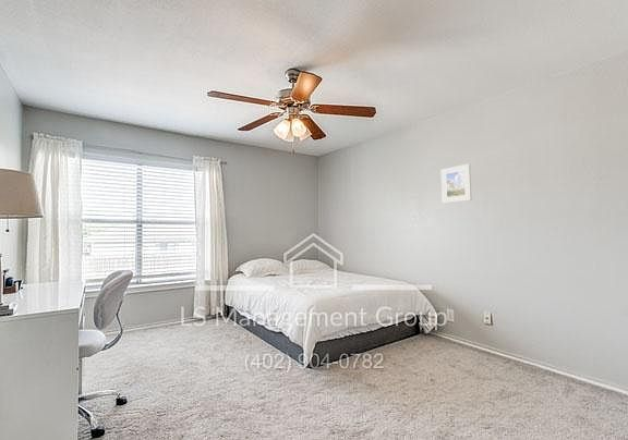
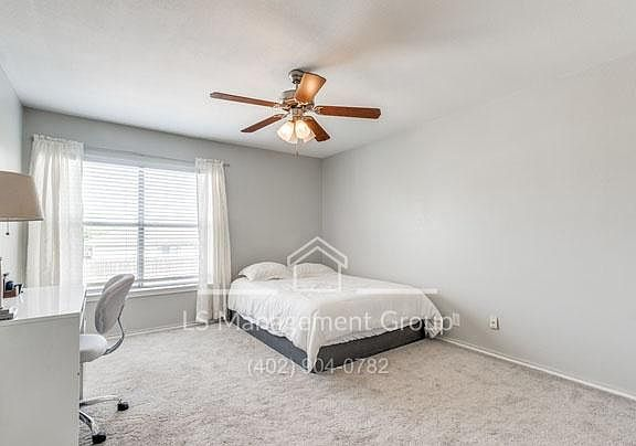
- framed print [440,163,472,204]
